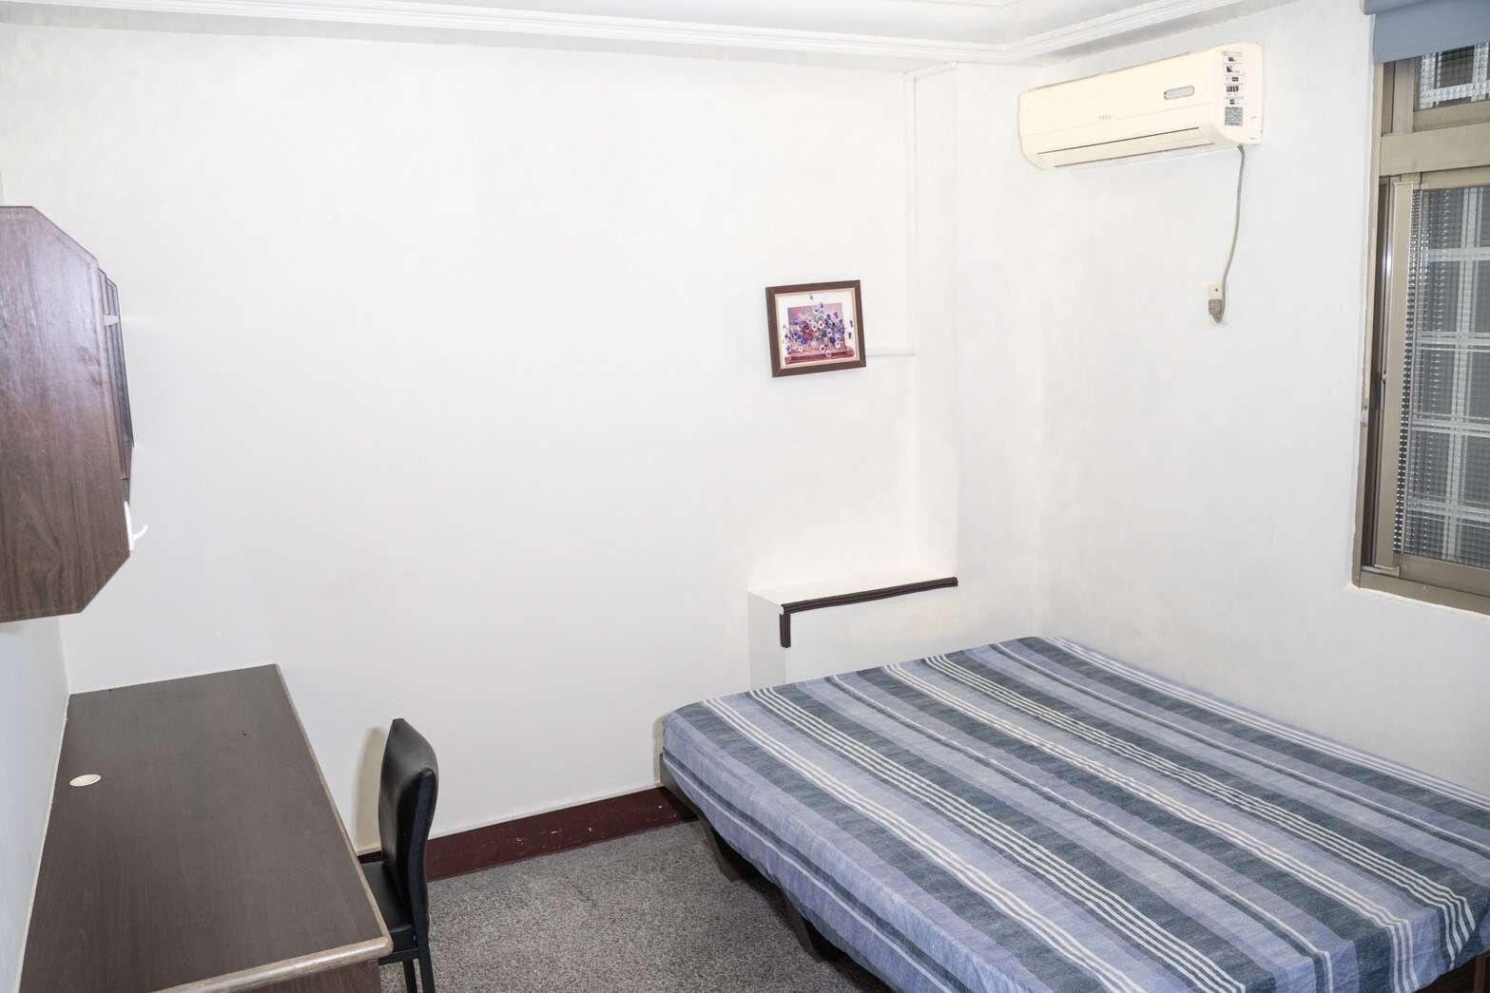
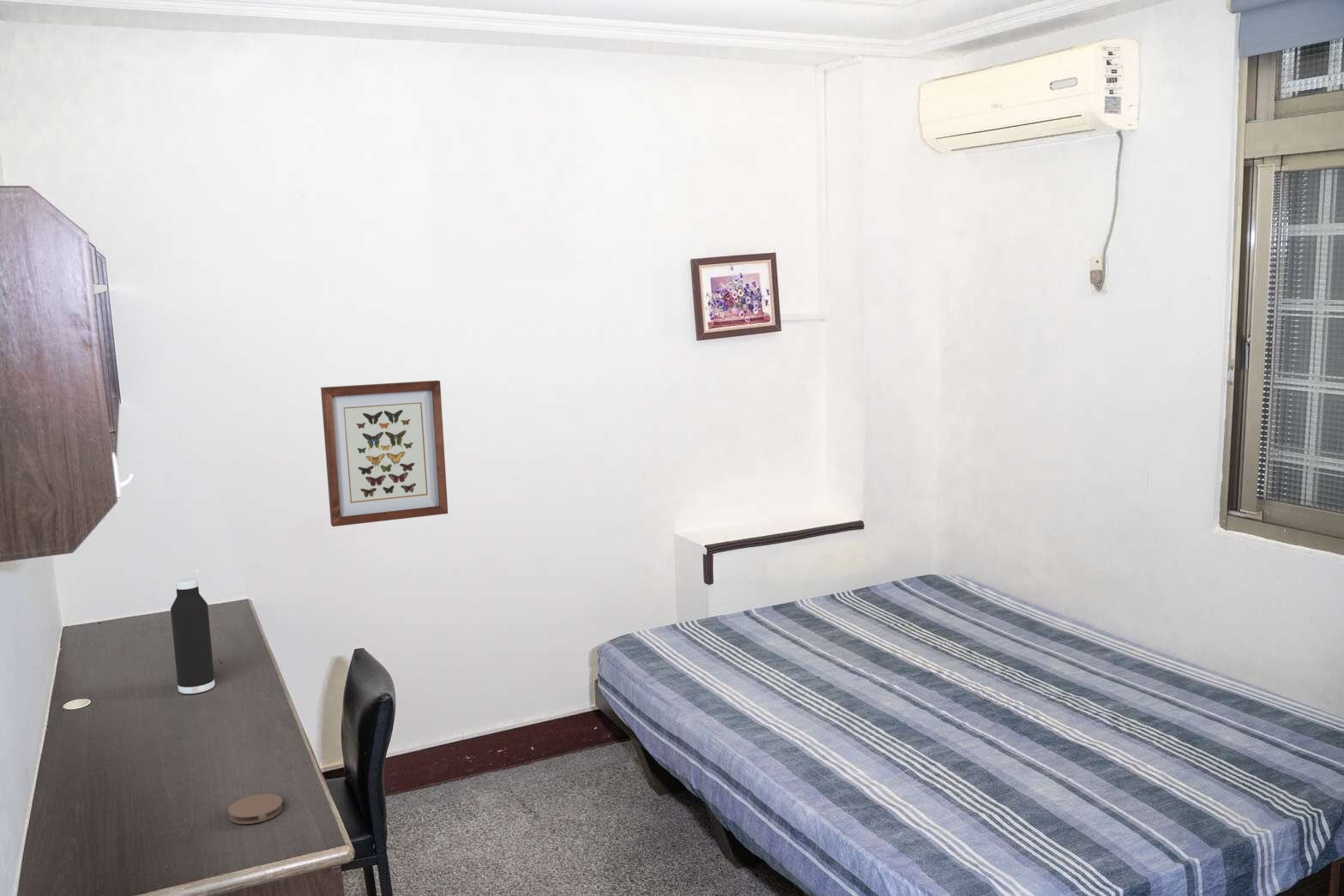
+ coaster [227,793,284,825]
+ wall art [320,380,449,527]
+ water bottle [170,577,215,695]
